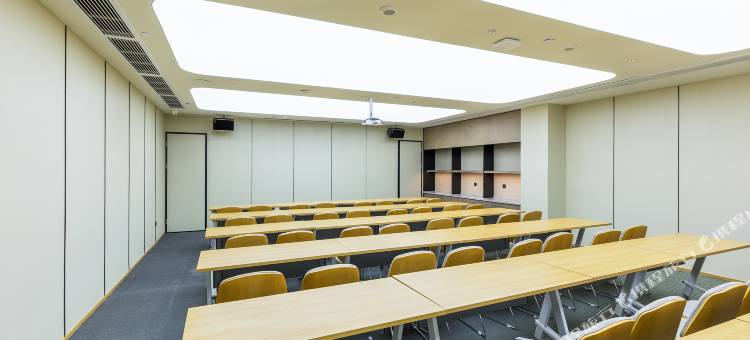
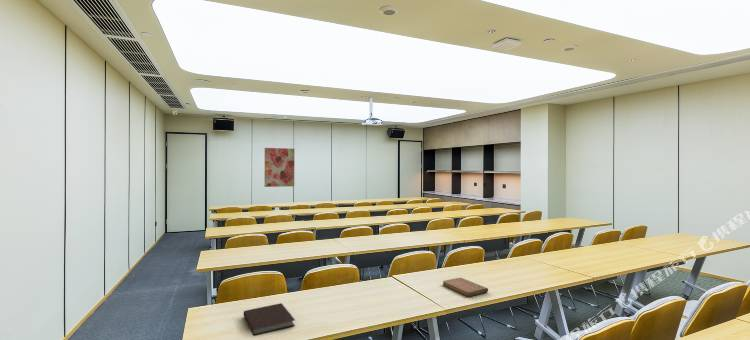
+ notebook [243,302,296,337]
+ wall art [263,147,295,188]
+ notebook [442,277,489,298]
